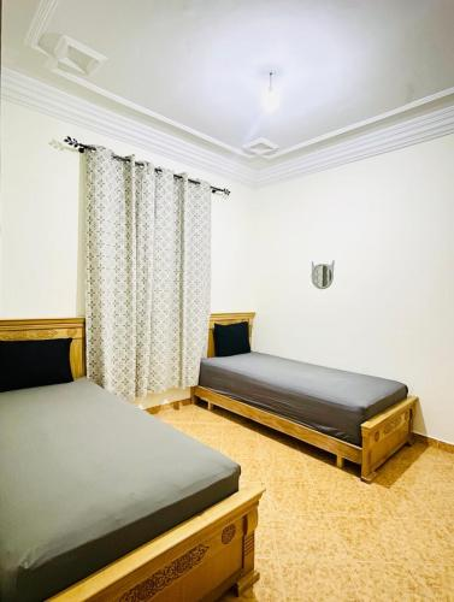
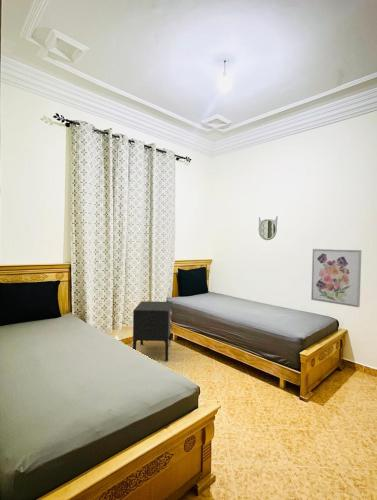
+ nightstand [132,300,173,362]
+ wall art [310,248,362,308]
